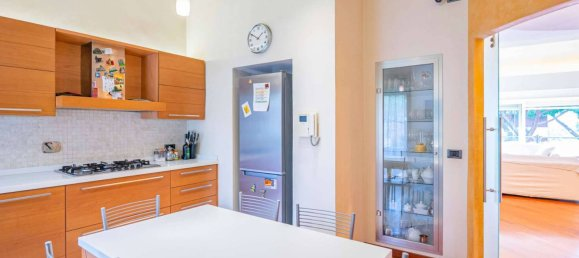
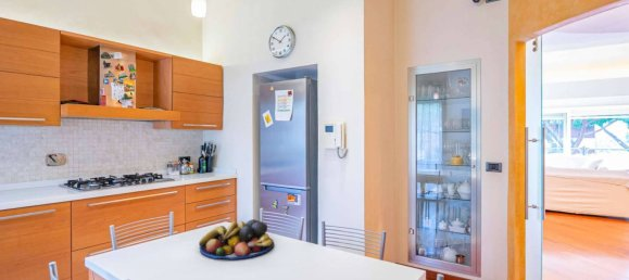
+ fruit bowl [198,218,275,260]
